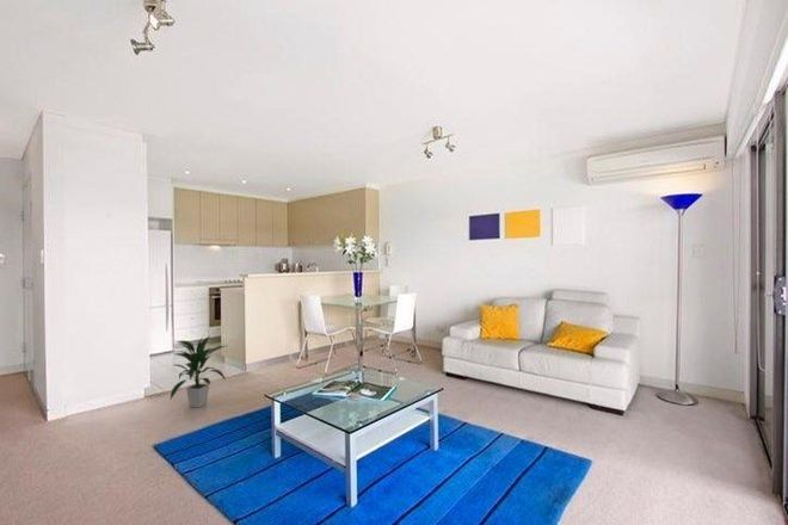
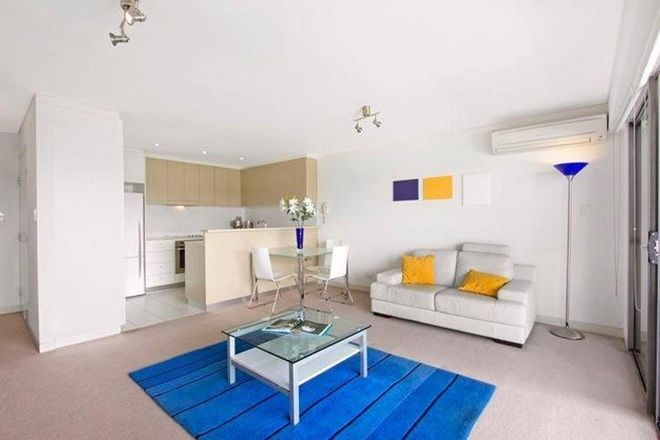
- indoor plant [170,334,227,409]
